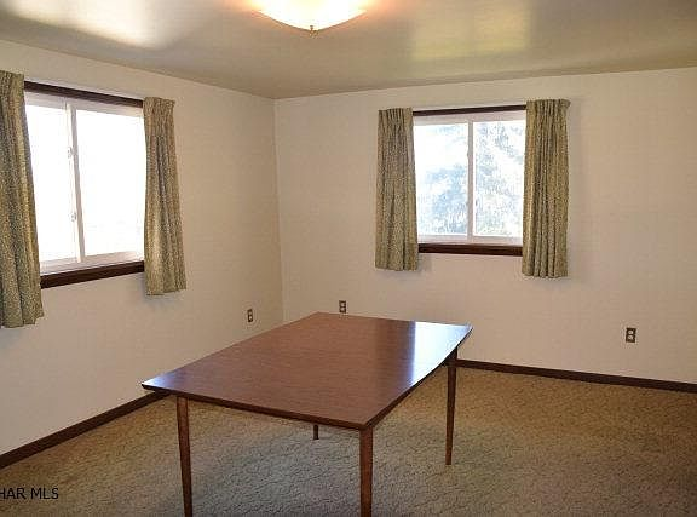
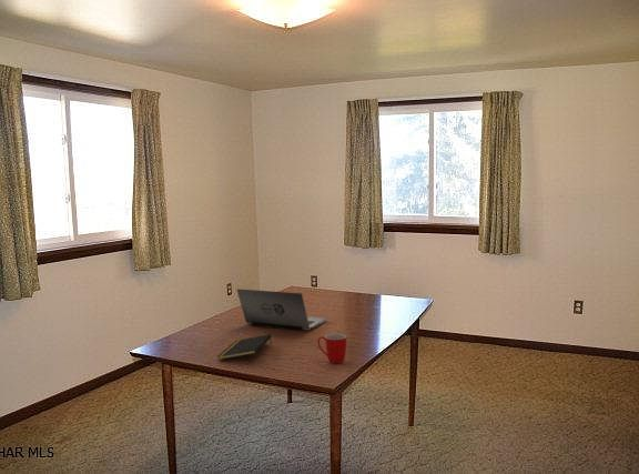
+ laptop [236,288,328,331]
+ notepad [216,333,273,361]
+ mug [316,333,347,364]
